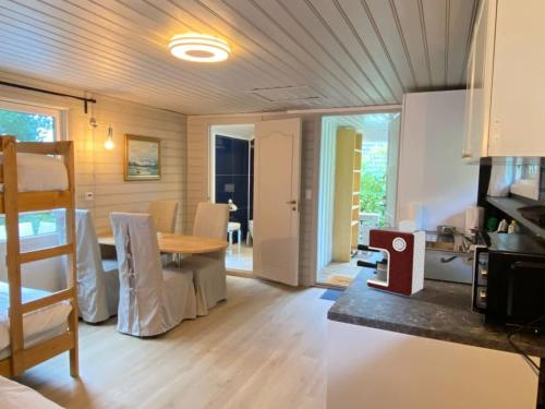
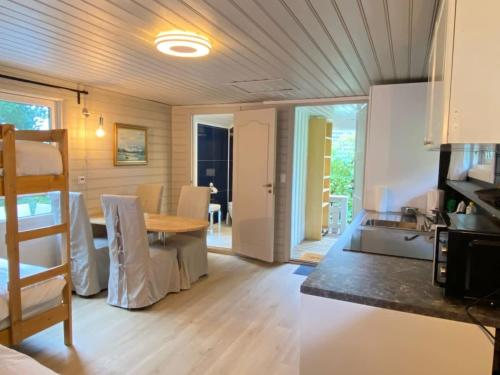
- coffee maker [355,219,427,297]
